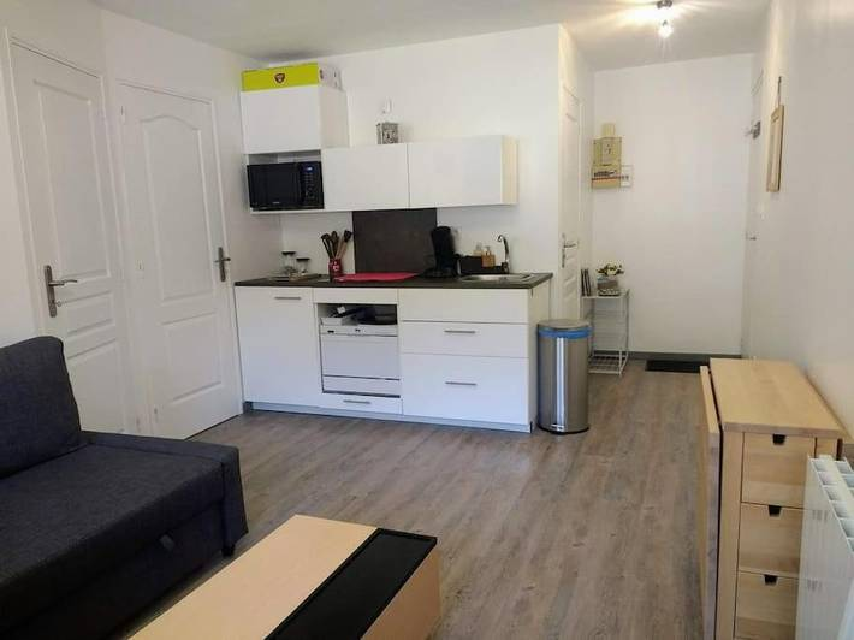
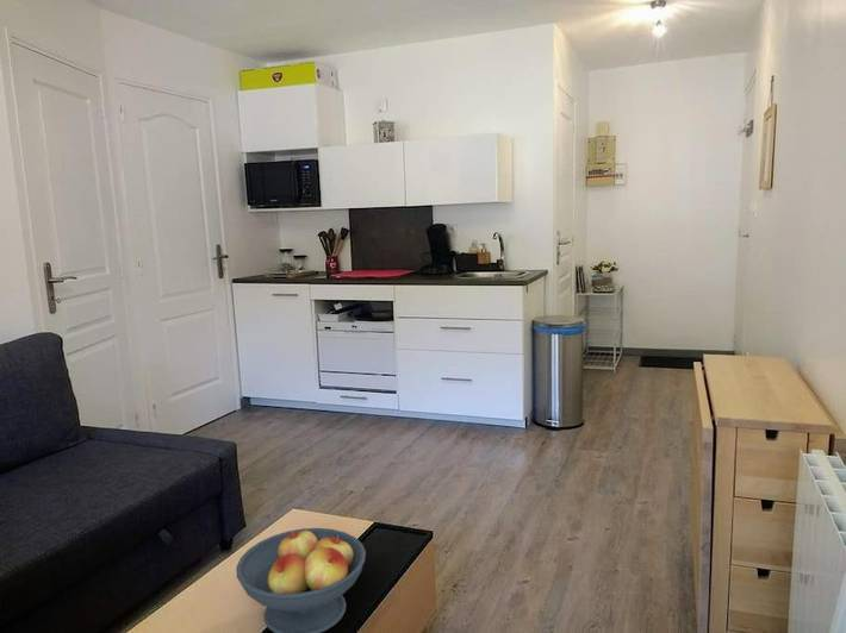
+ fruit bowl [235,527,367,633]
